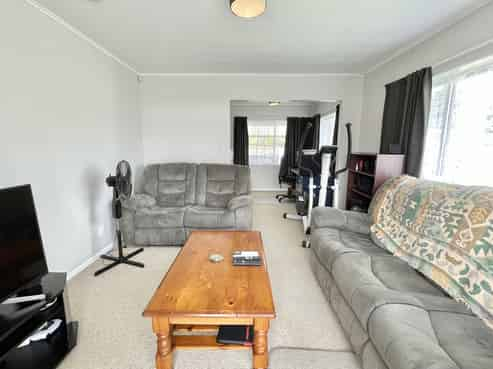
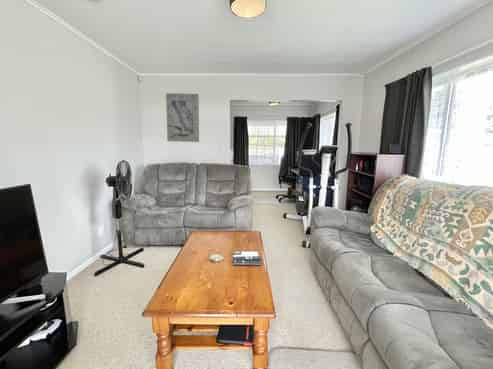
+ wall art [165,92,200,143]
